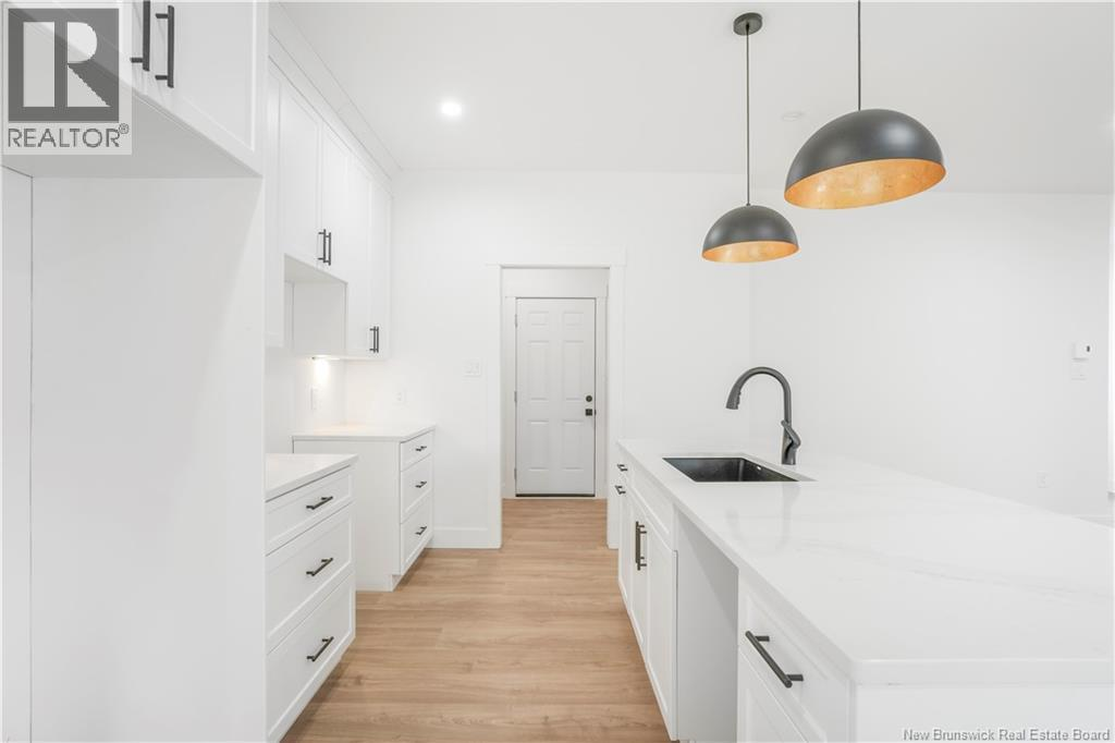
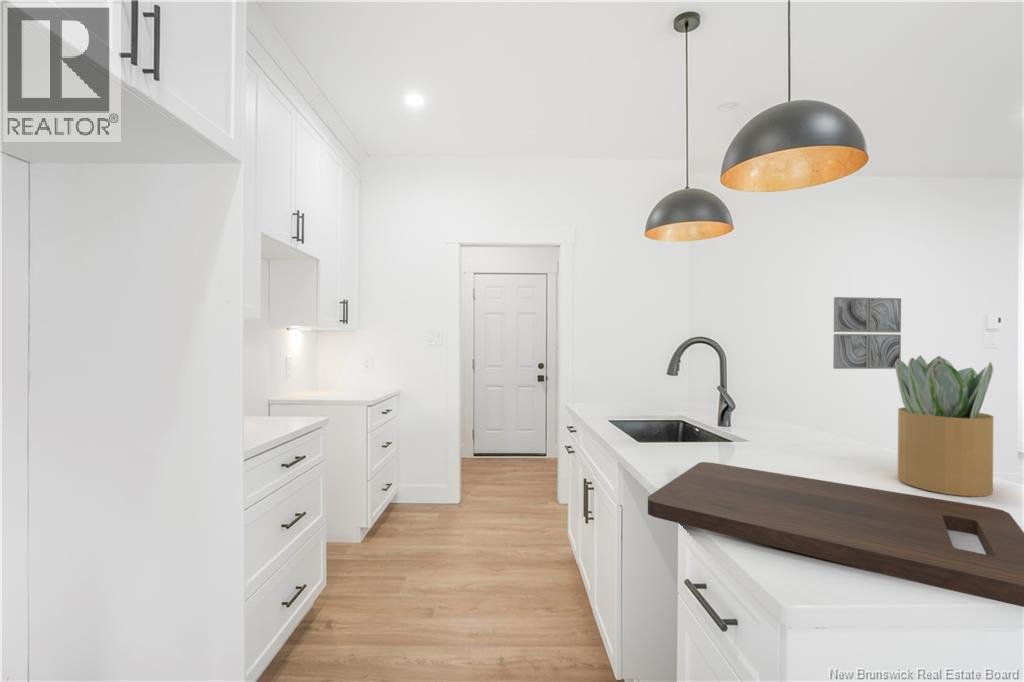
+ cutting board [647,461,1024,608]
+ wall art [832,296,902,370]
+ potted plant [895,355,994,497]
